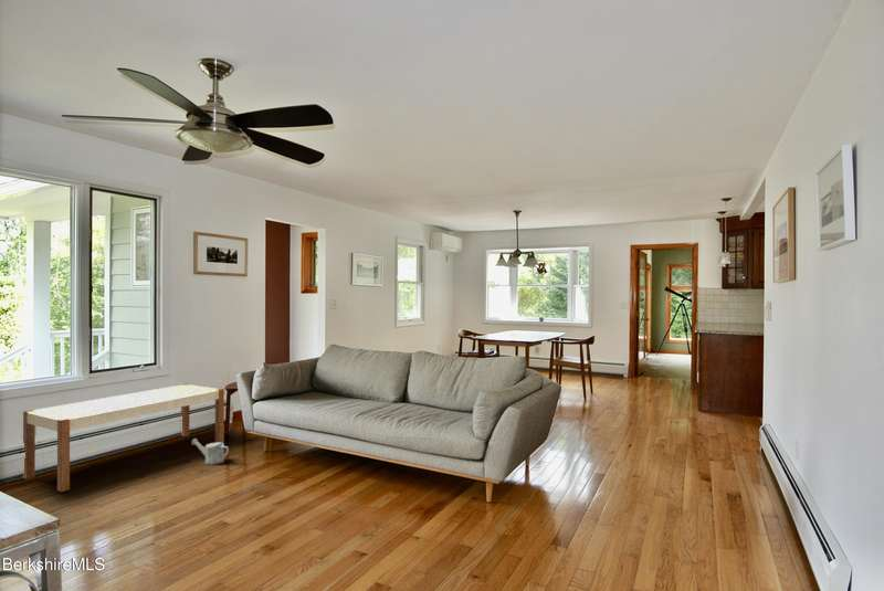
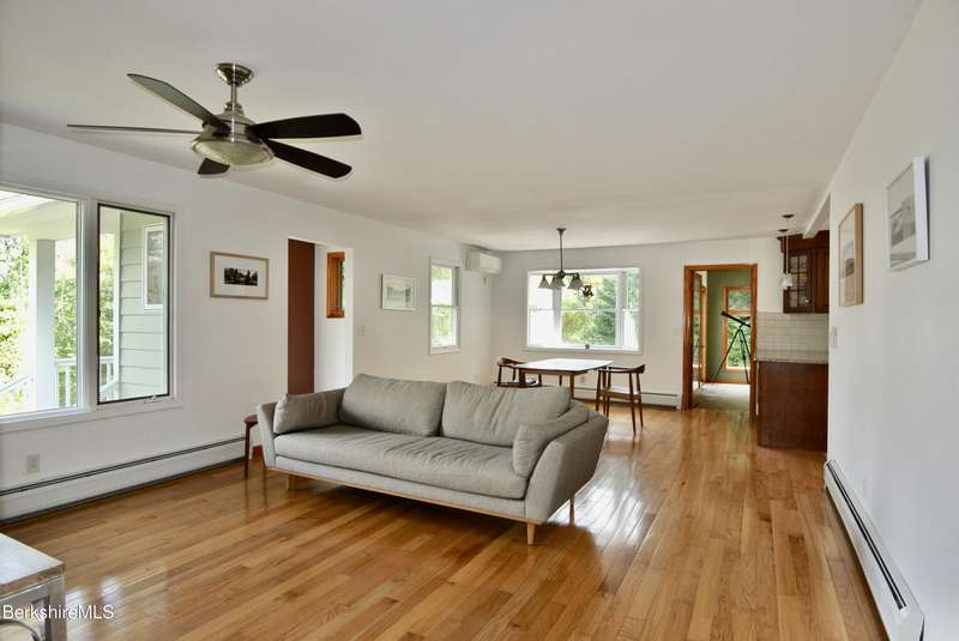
- watering can [191,437,230,466]
- bench [22,383,225,494]
